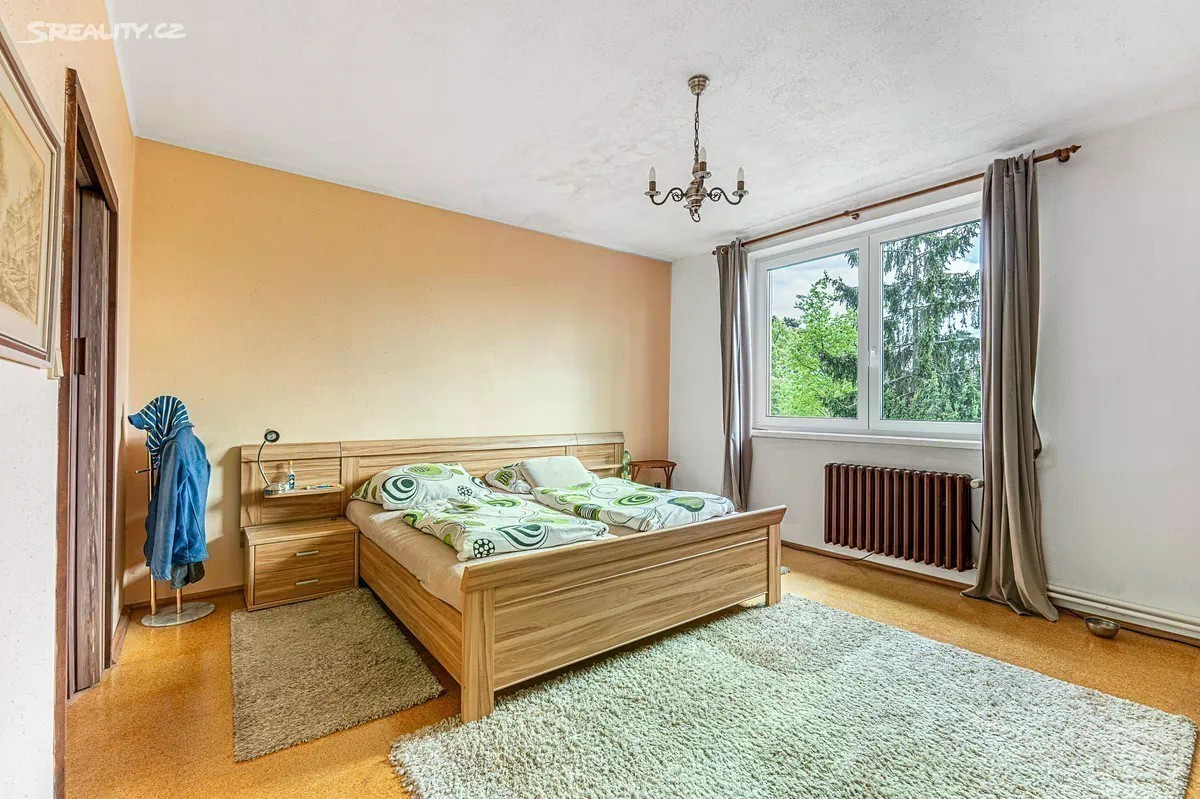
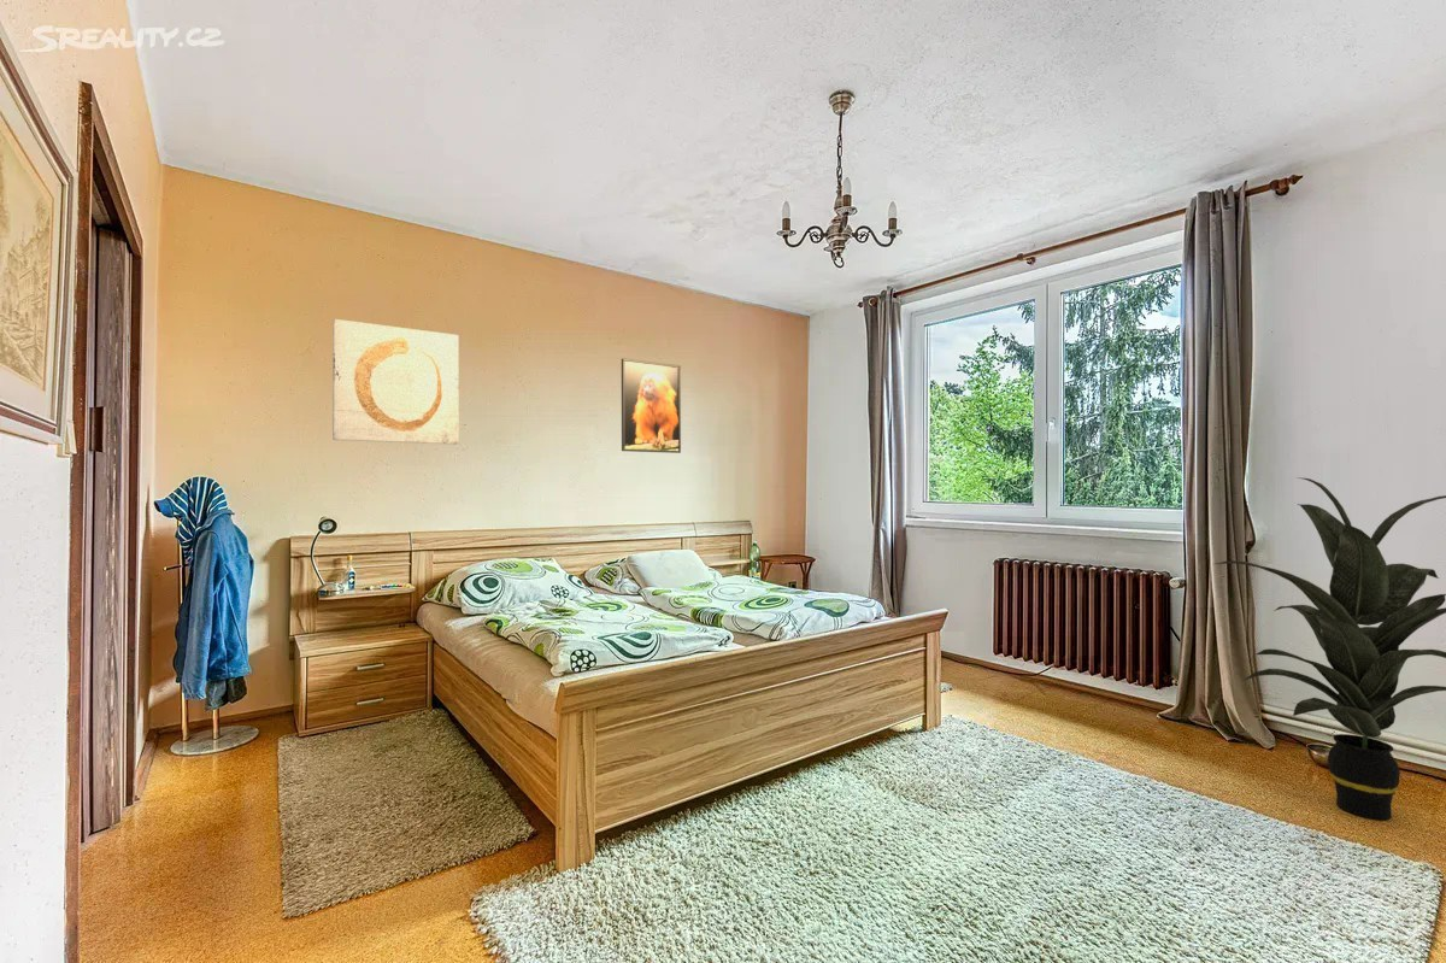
+ indoor plant [1215,476,1446,821]
+ wall art [331,318,460,446]
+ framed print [621,358,682,454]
